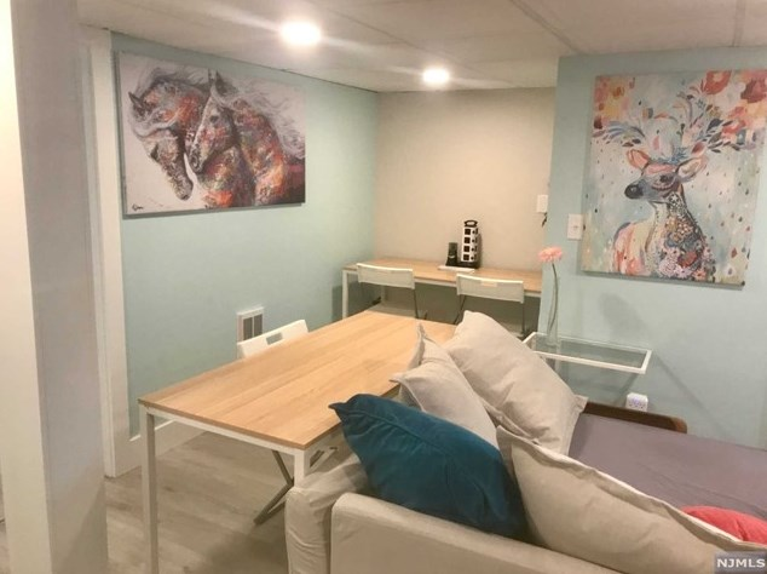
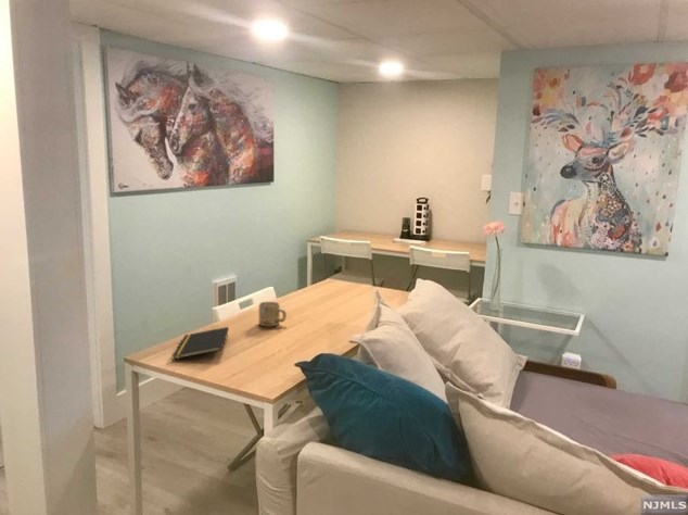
+ notepad [171,326,230,361]
+ mug [258,301,288,327]
